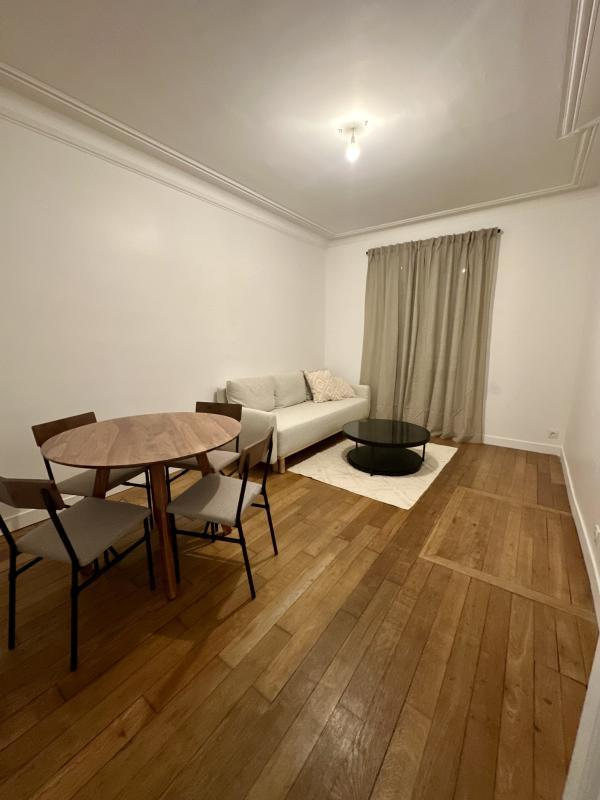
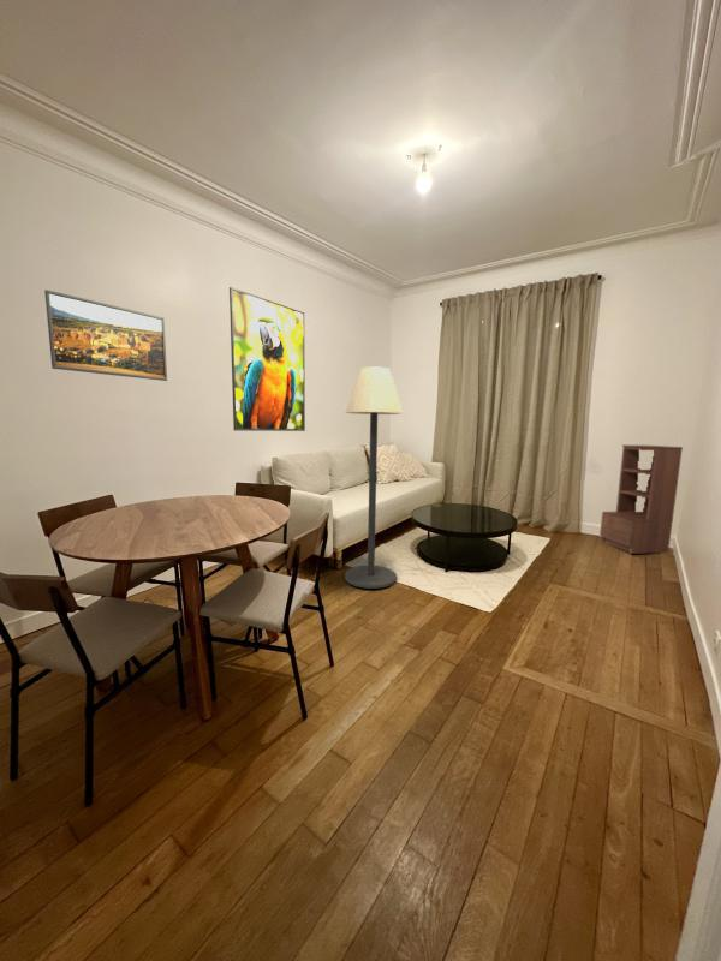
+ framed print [43,288,168,382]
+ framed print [228,286,306,432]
+ bookshelf [598,444,684,555]
+ floor lamp [344,366,404,590]
